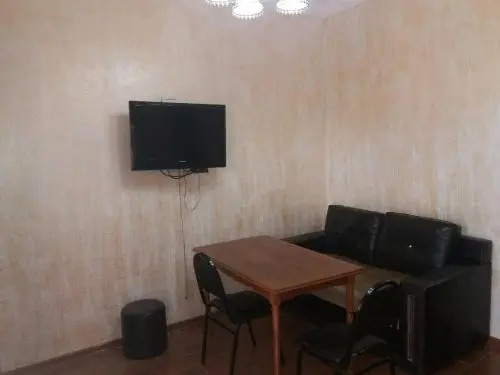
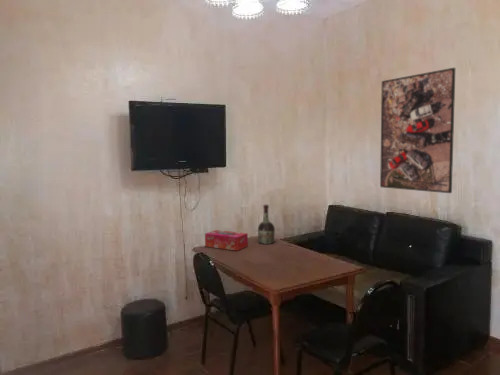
+ tissue box [204,229,249,252]
+ cognac bottle [257,204,276,245]
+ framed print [379,67,456,194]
